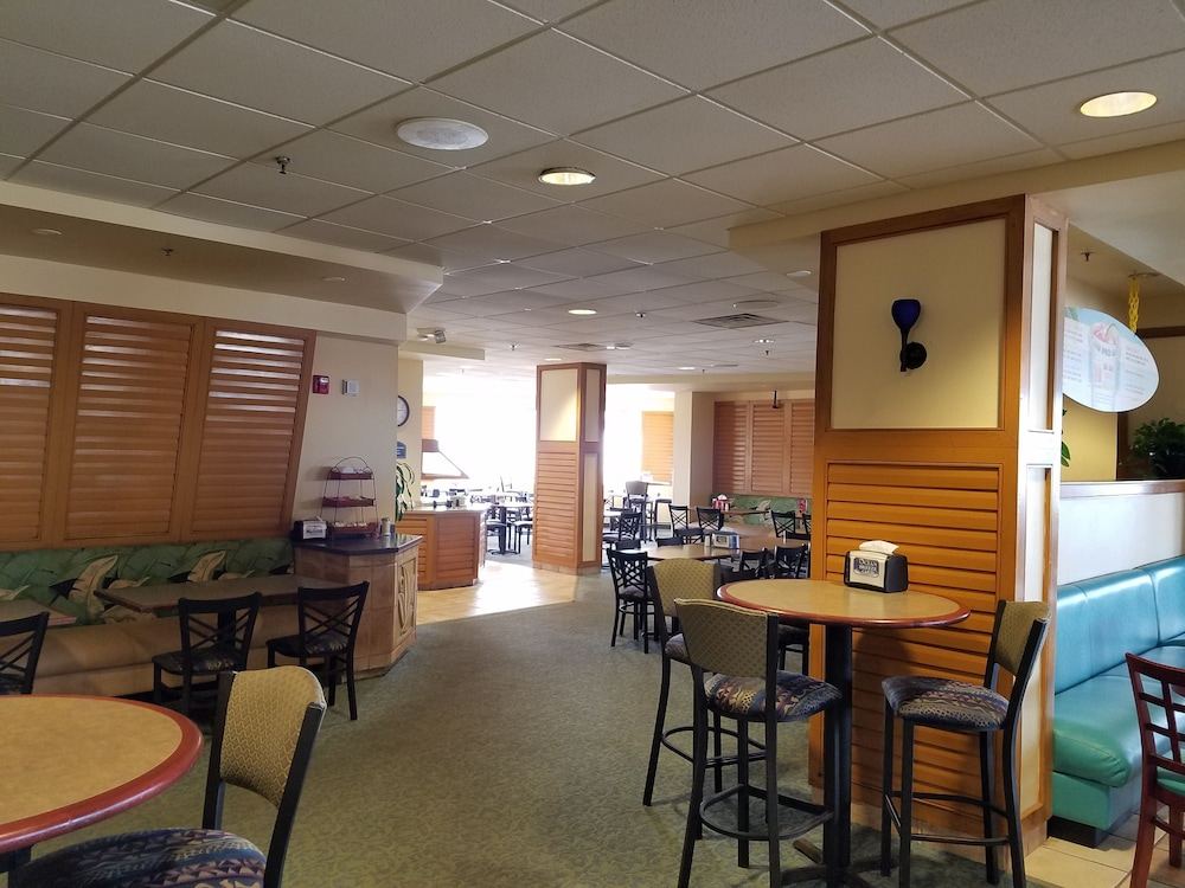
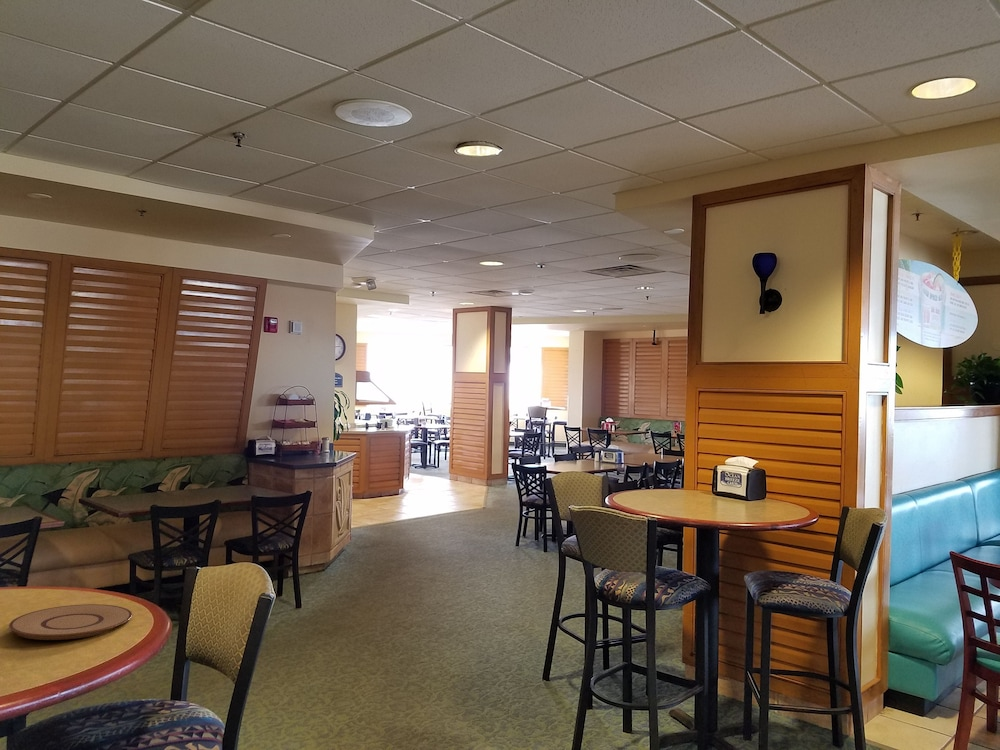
+ plate [8,603,133,641]
